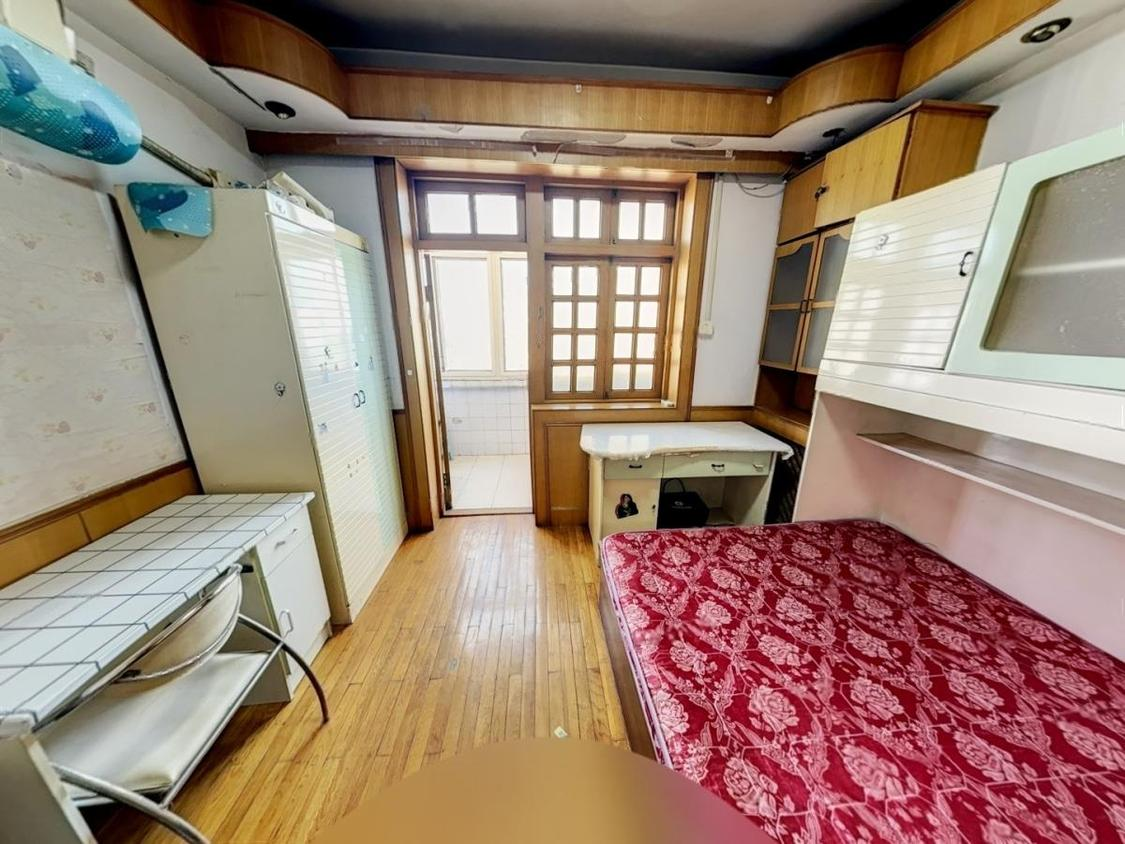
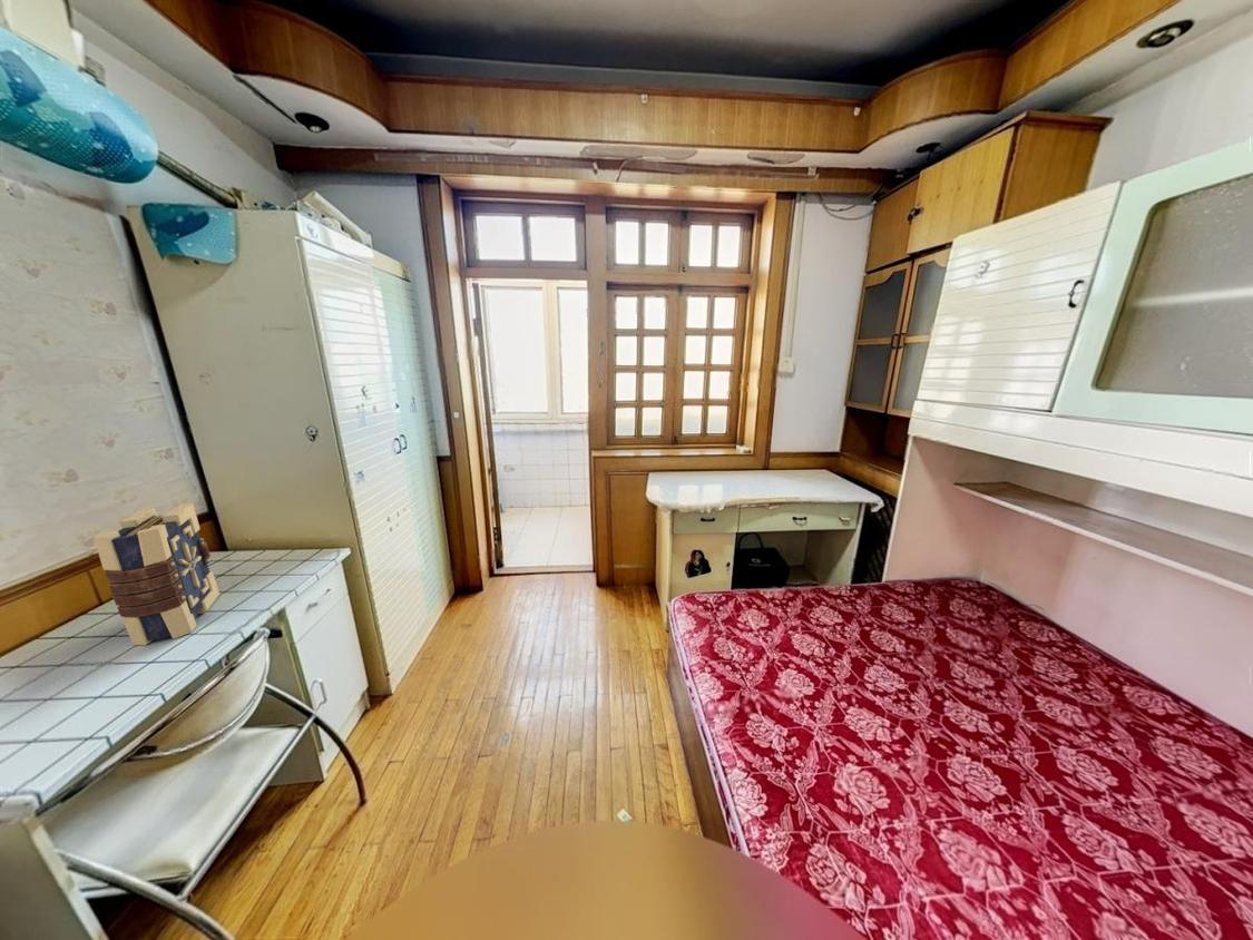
+ book [92,502,221,646]
